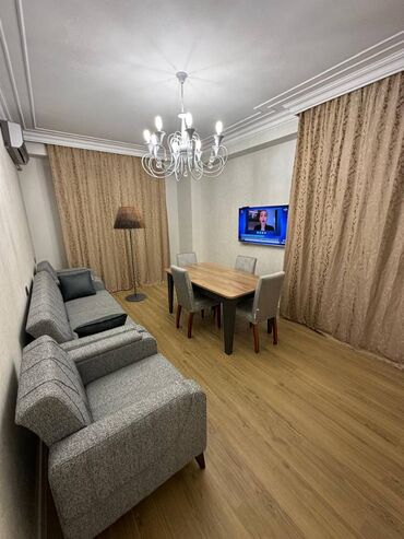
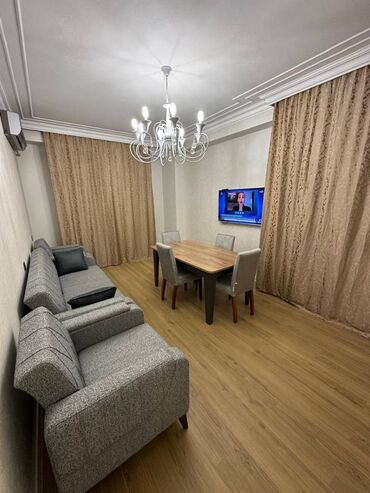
- floor lamp [112,206,147,303]
